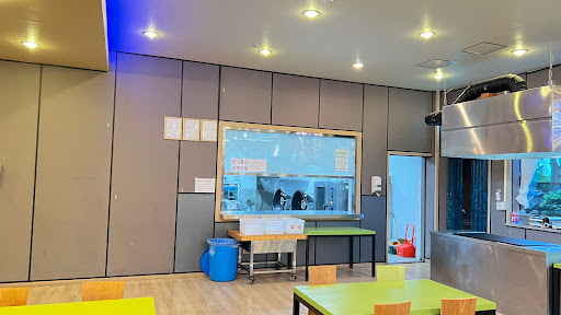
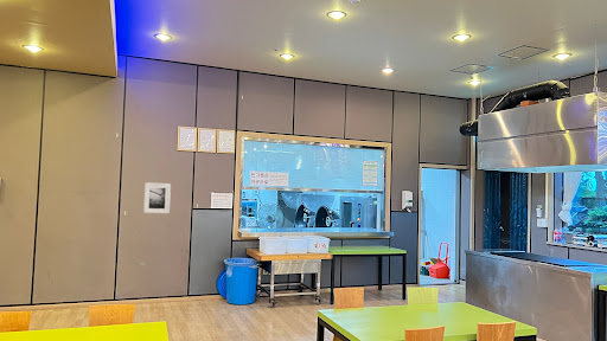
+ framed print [142,181,172,214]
